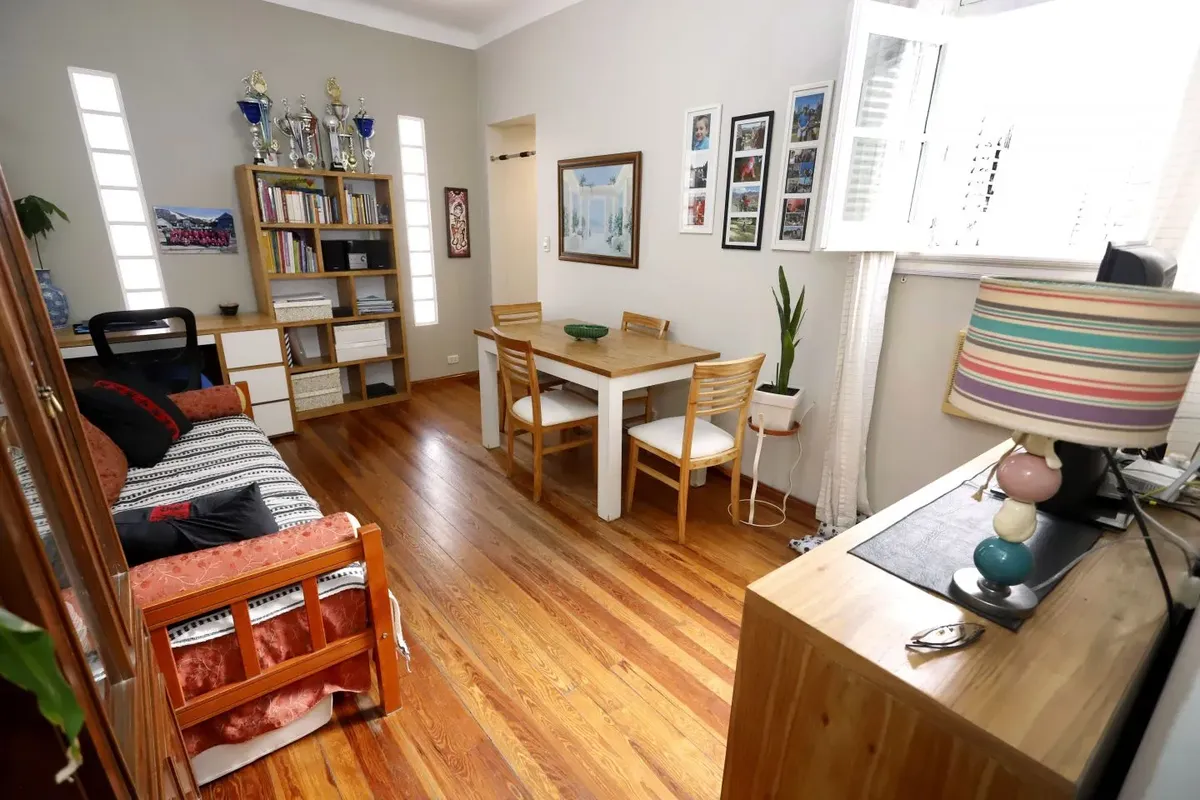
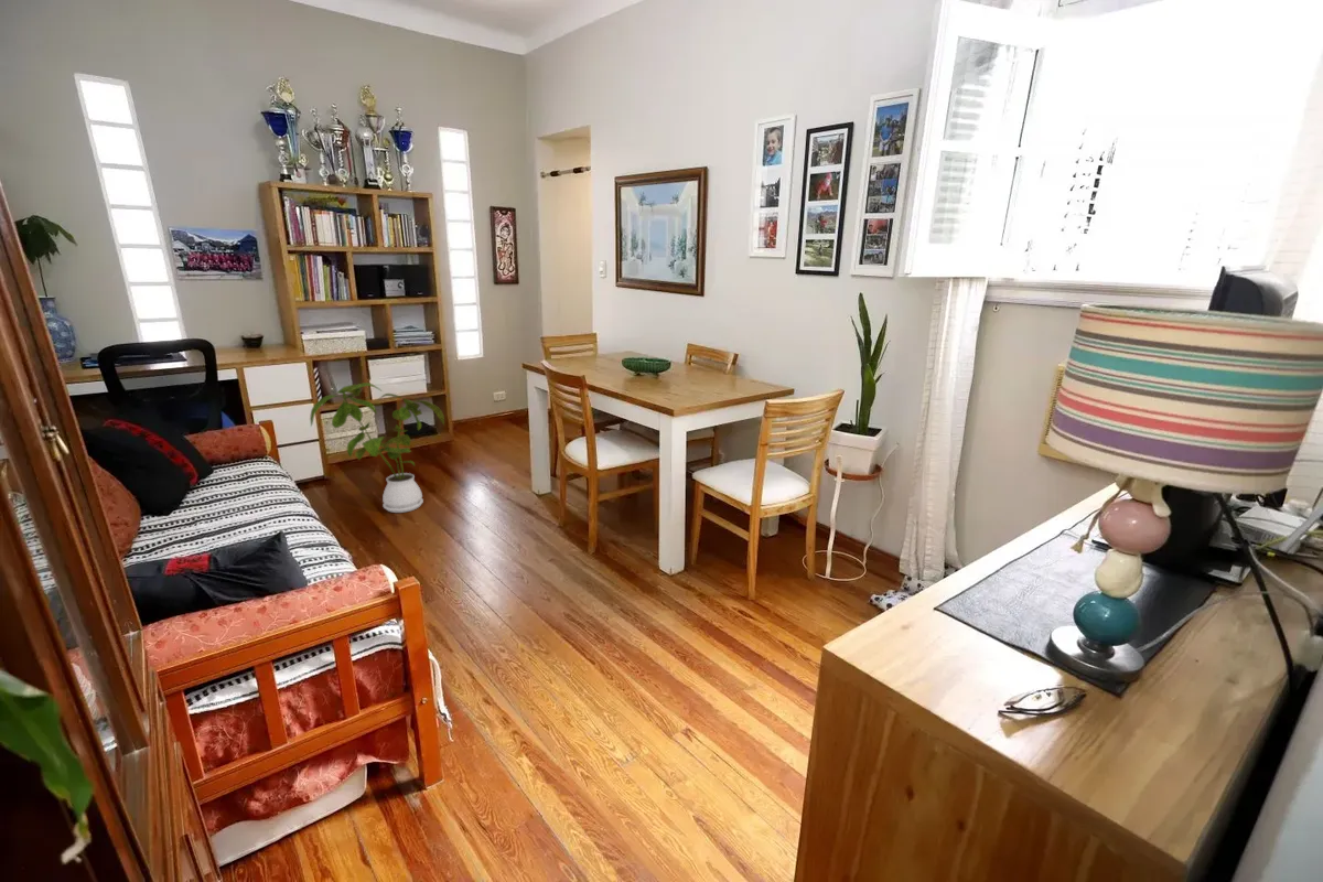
+ house plant [309,381,445,514]
